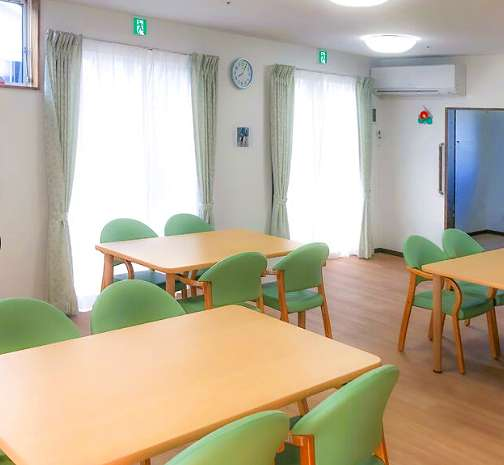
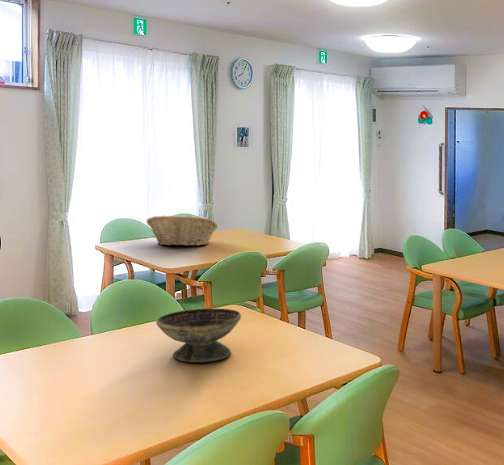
+ fruit basket [146,215,219,247]
+ decorative bowl [155,308,242,363]
